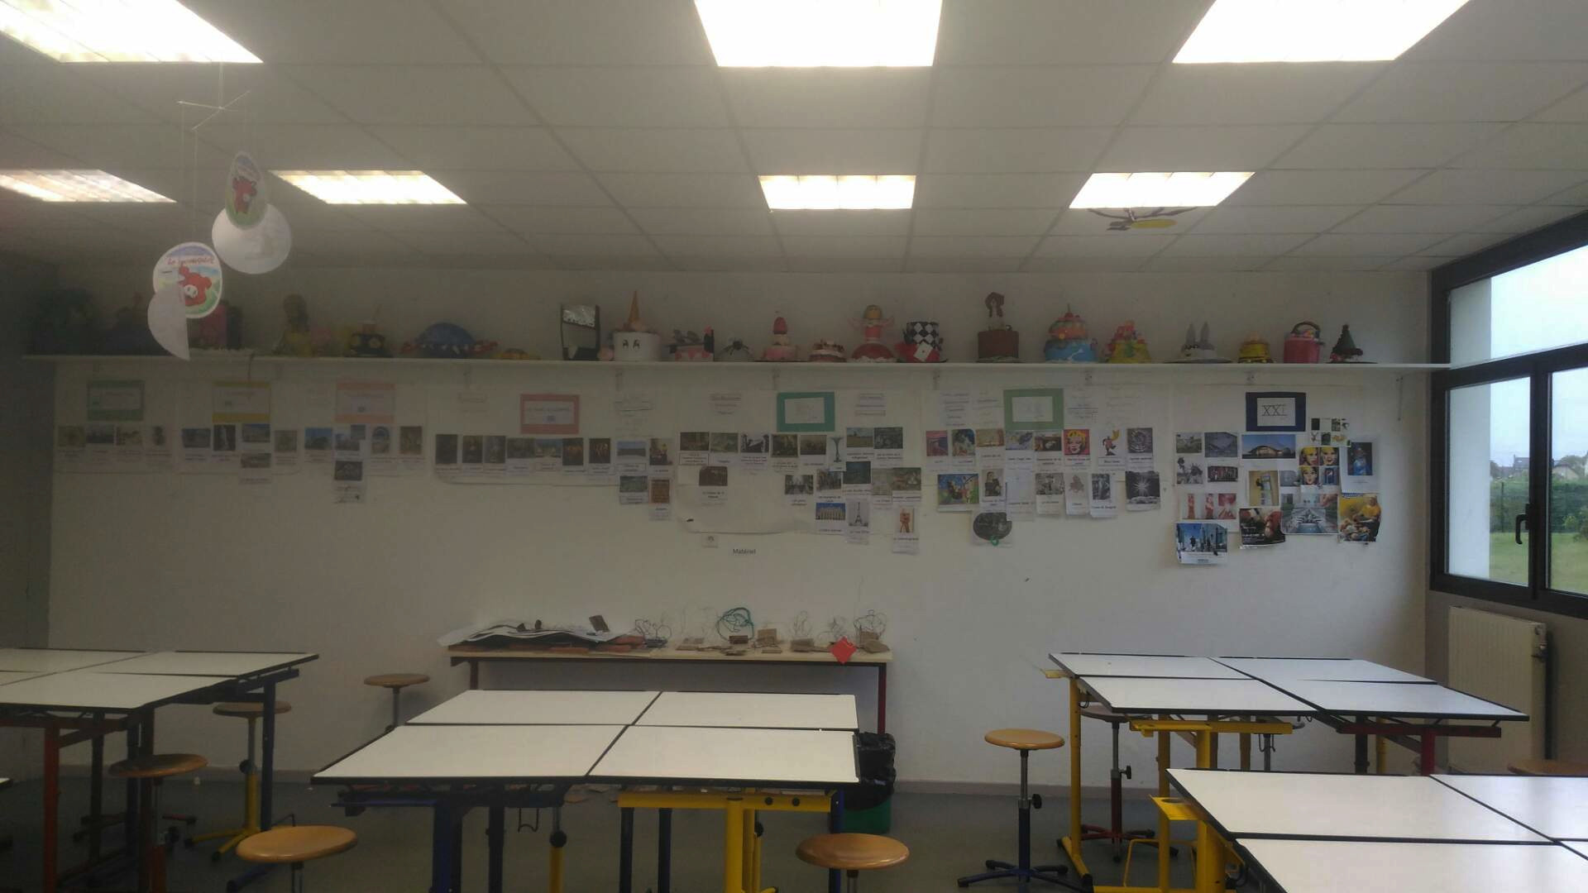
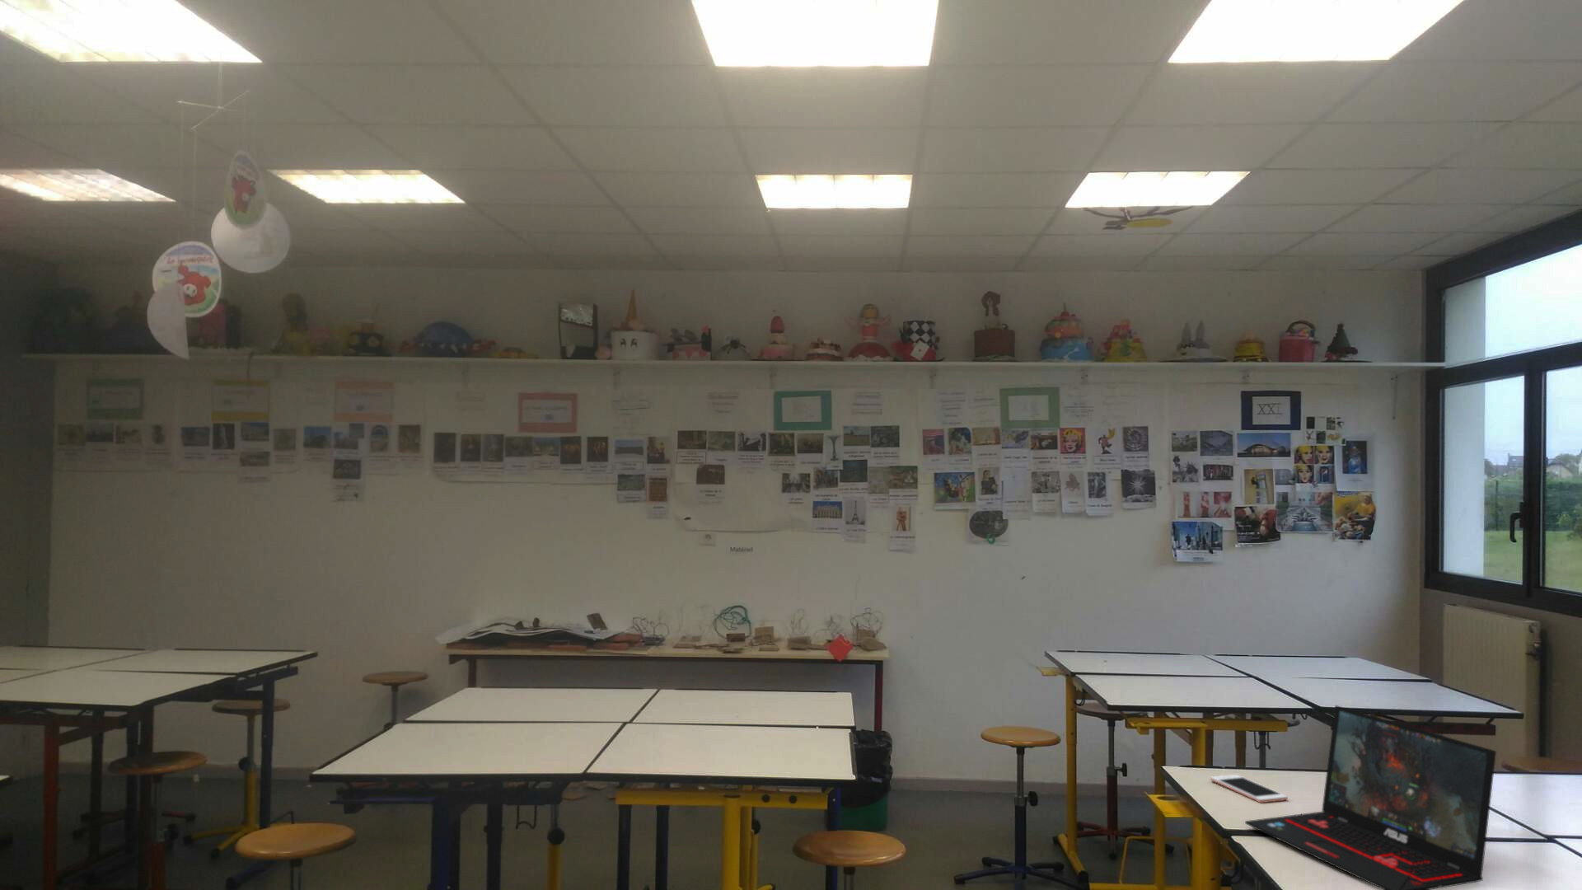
+ cell phone [1209,774,1288,803]
+ laptop [1244,704,1497,890]
